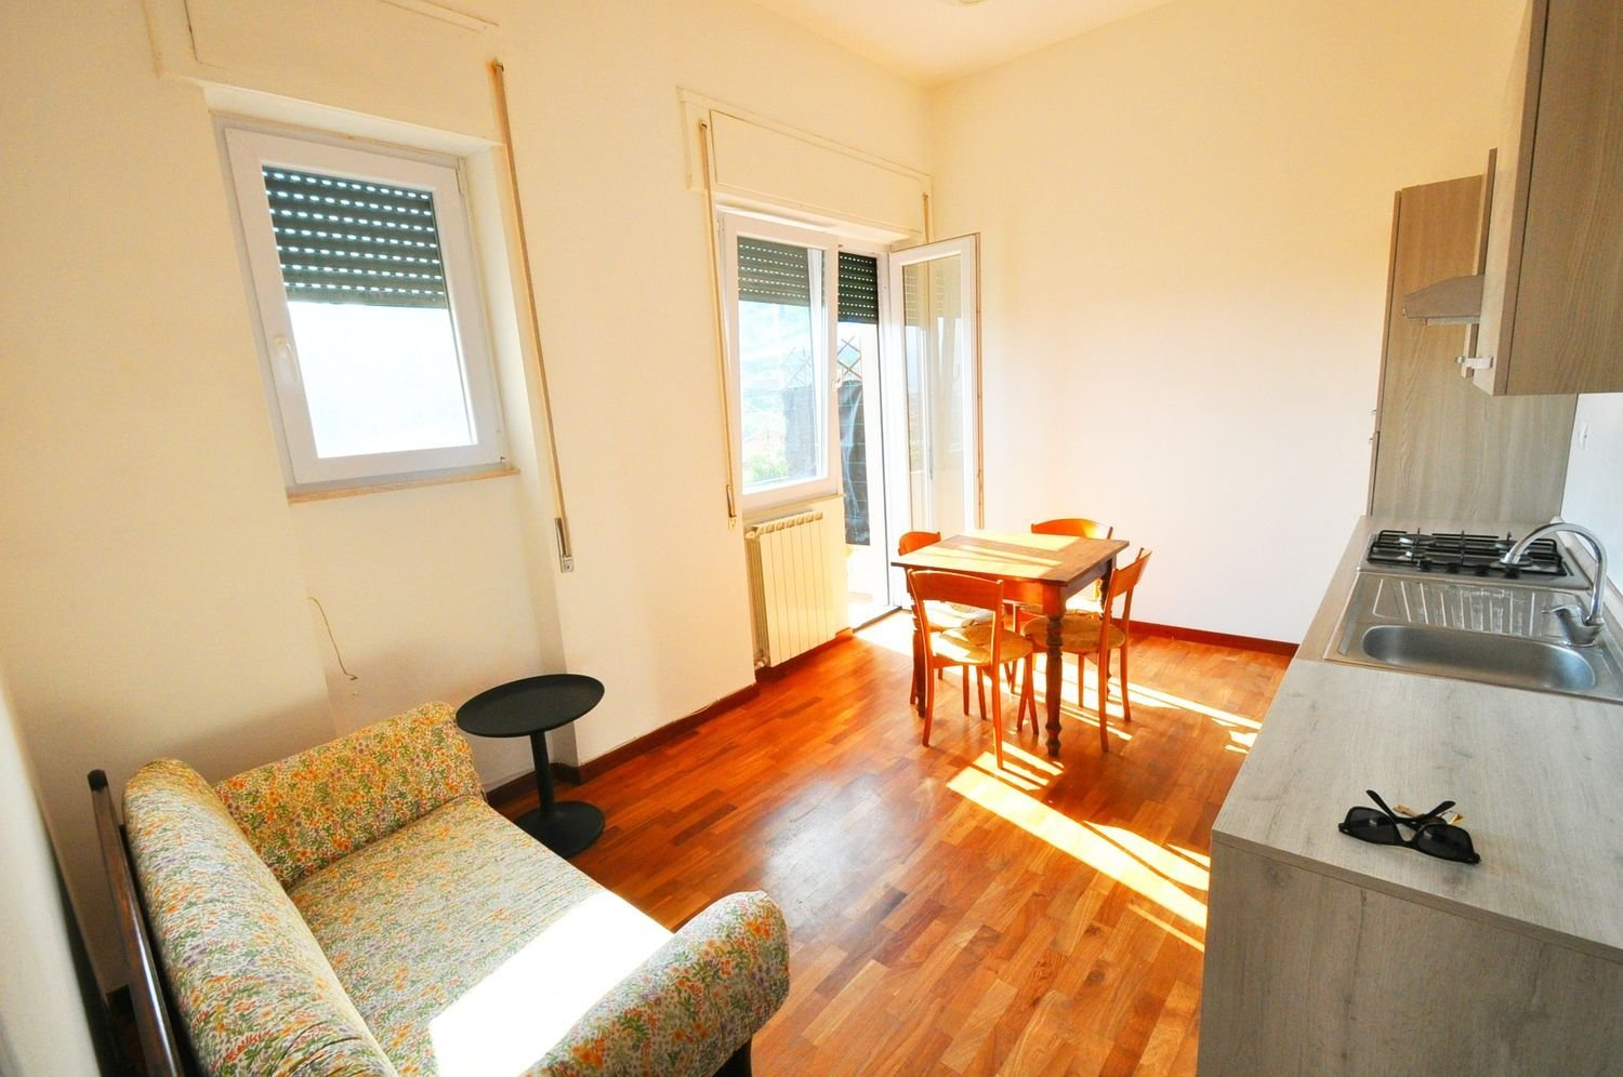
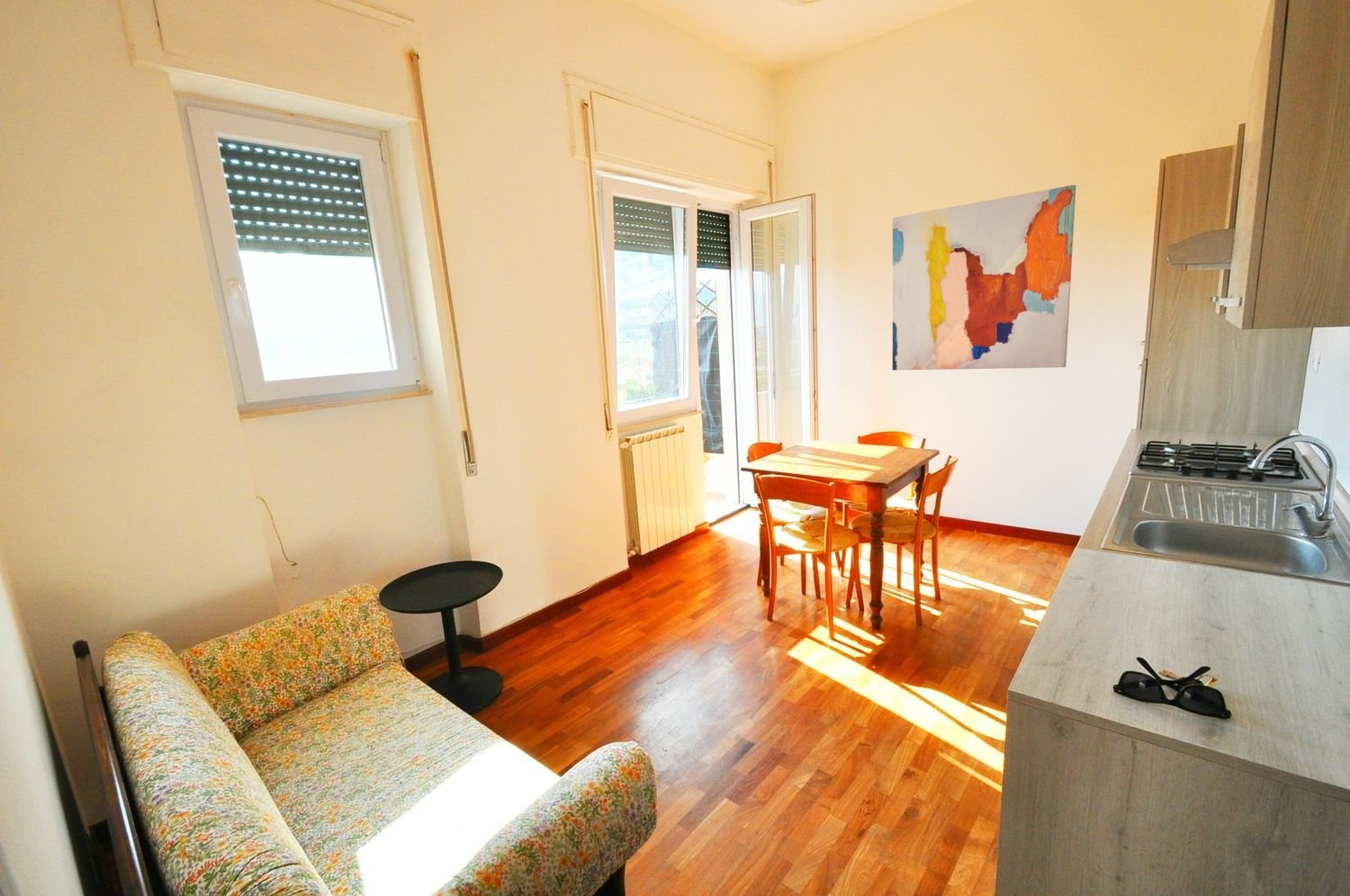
+ wall art [892,184,1077,371]
